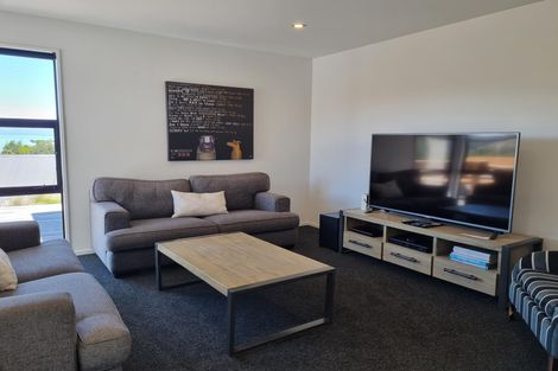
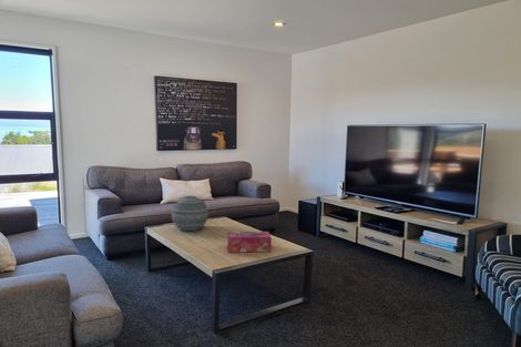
+ tissue box [226,231,273,254]
+ decorative orb [171,195,210,232]
